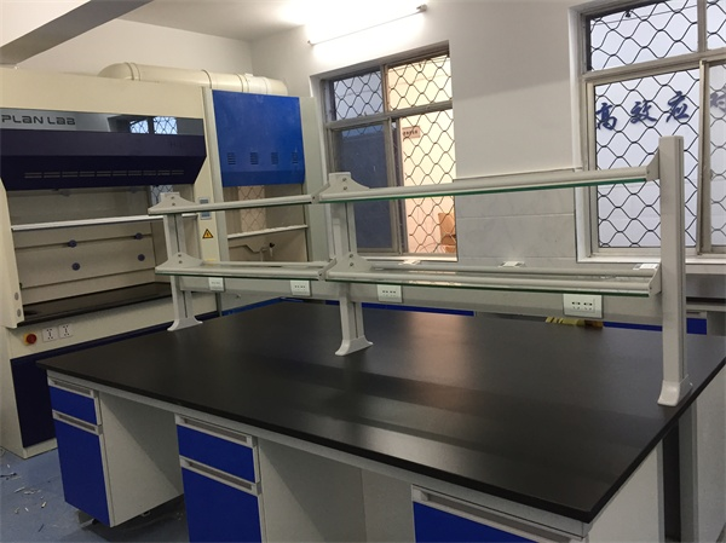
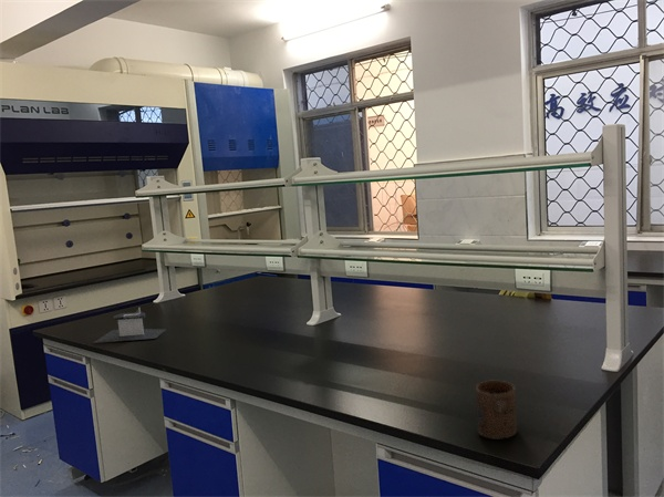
+ cup [475,380,518,441]
+ architectural model [92,307,166,344]
